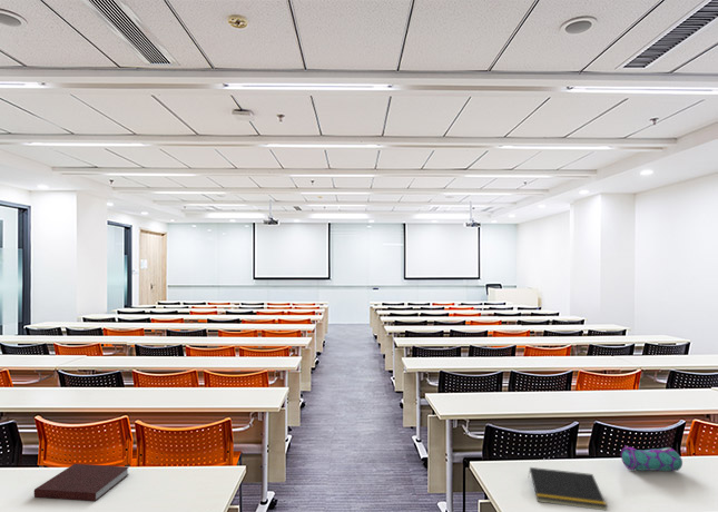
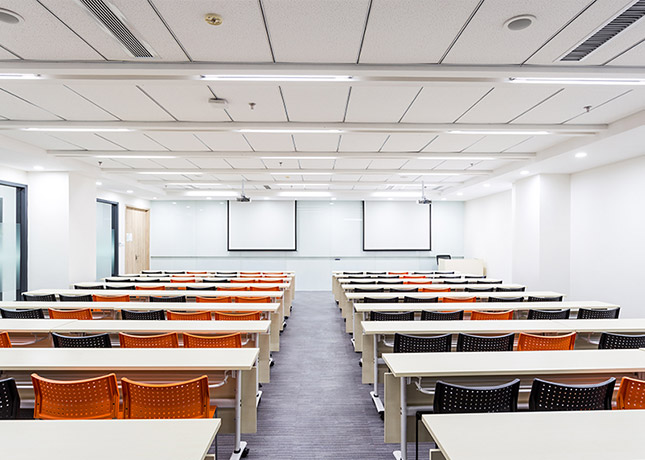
- notepad [527,466,609,512]
- pencil case [620,444,683,472]
- notebook [33,463,129,502]
